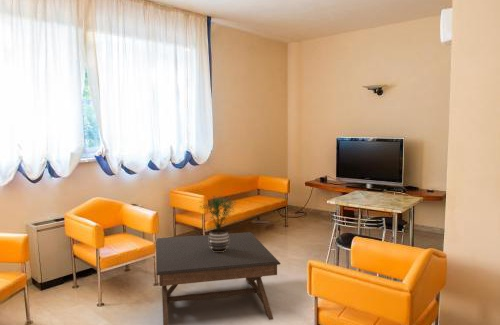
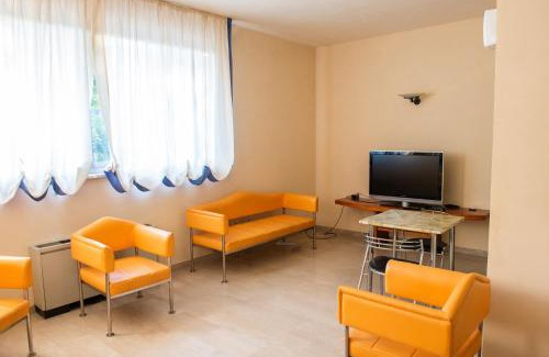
- potted plant [198,195,238,252]
- coffee table [155,231,281,325]
